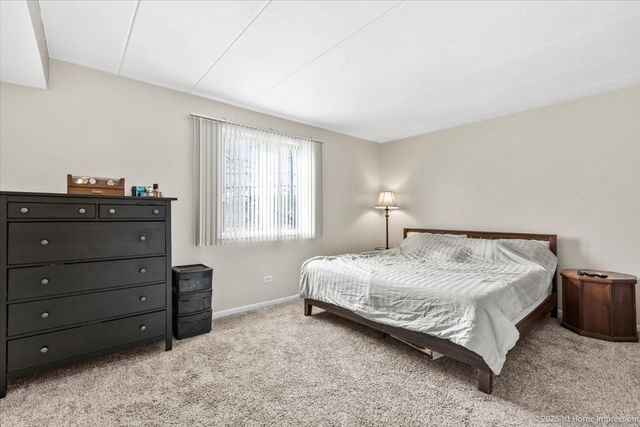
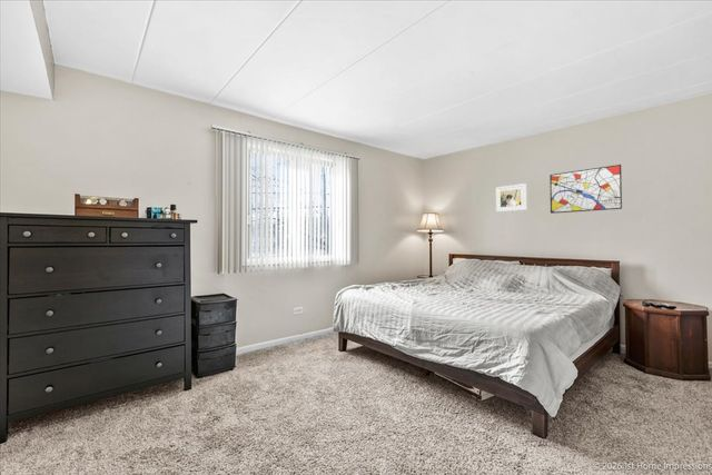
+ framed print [495,182,527,214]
+ wall art [548,164,623,215]
